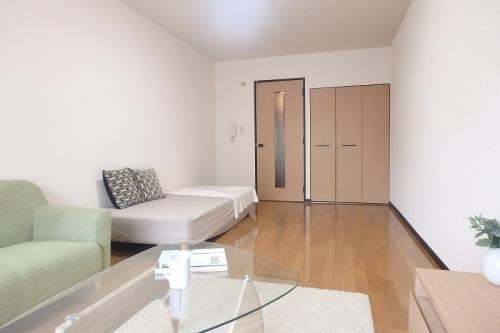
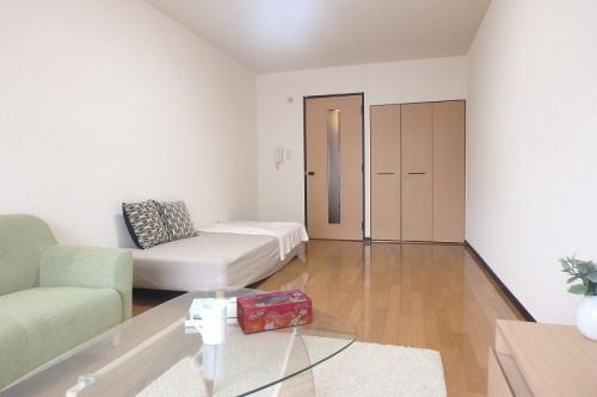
+ tissue box [235,289,313,335]
